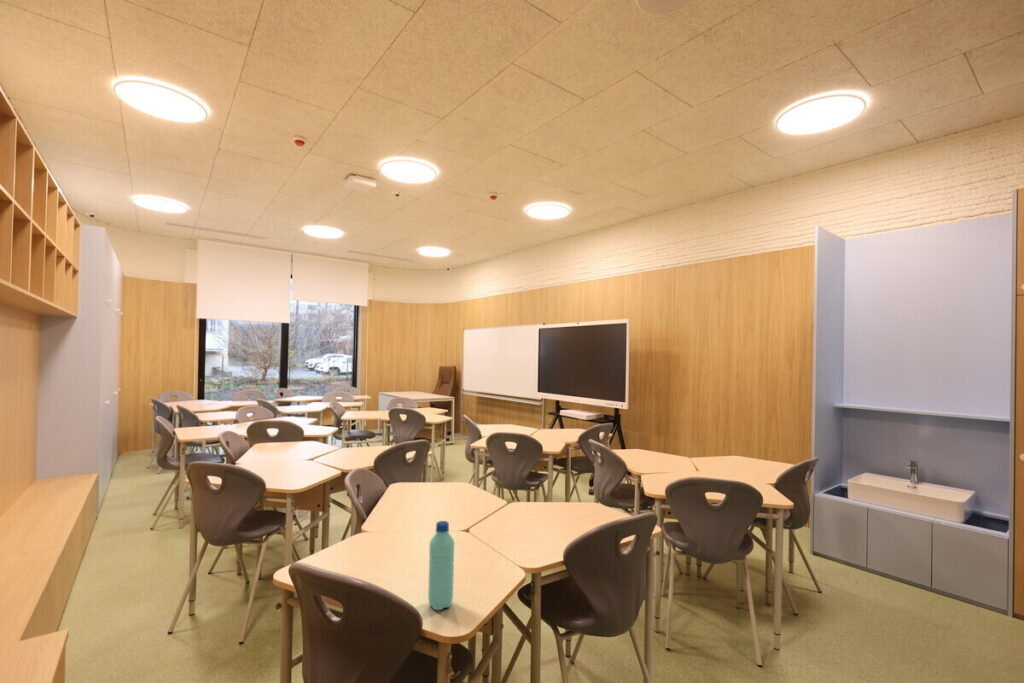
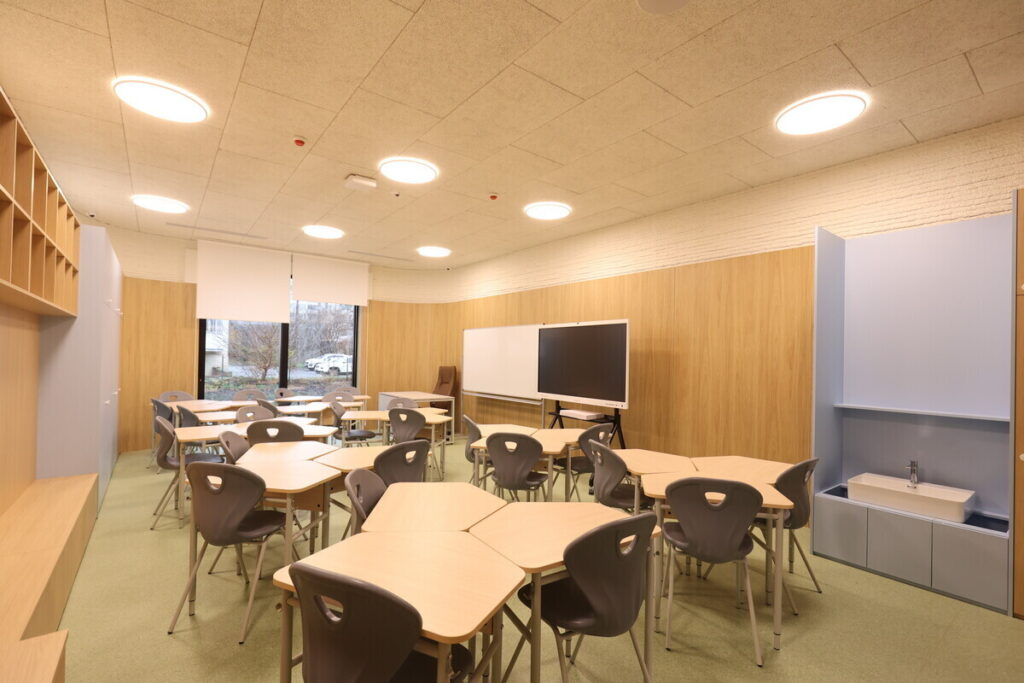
- water bottle [427,520,455,611]
